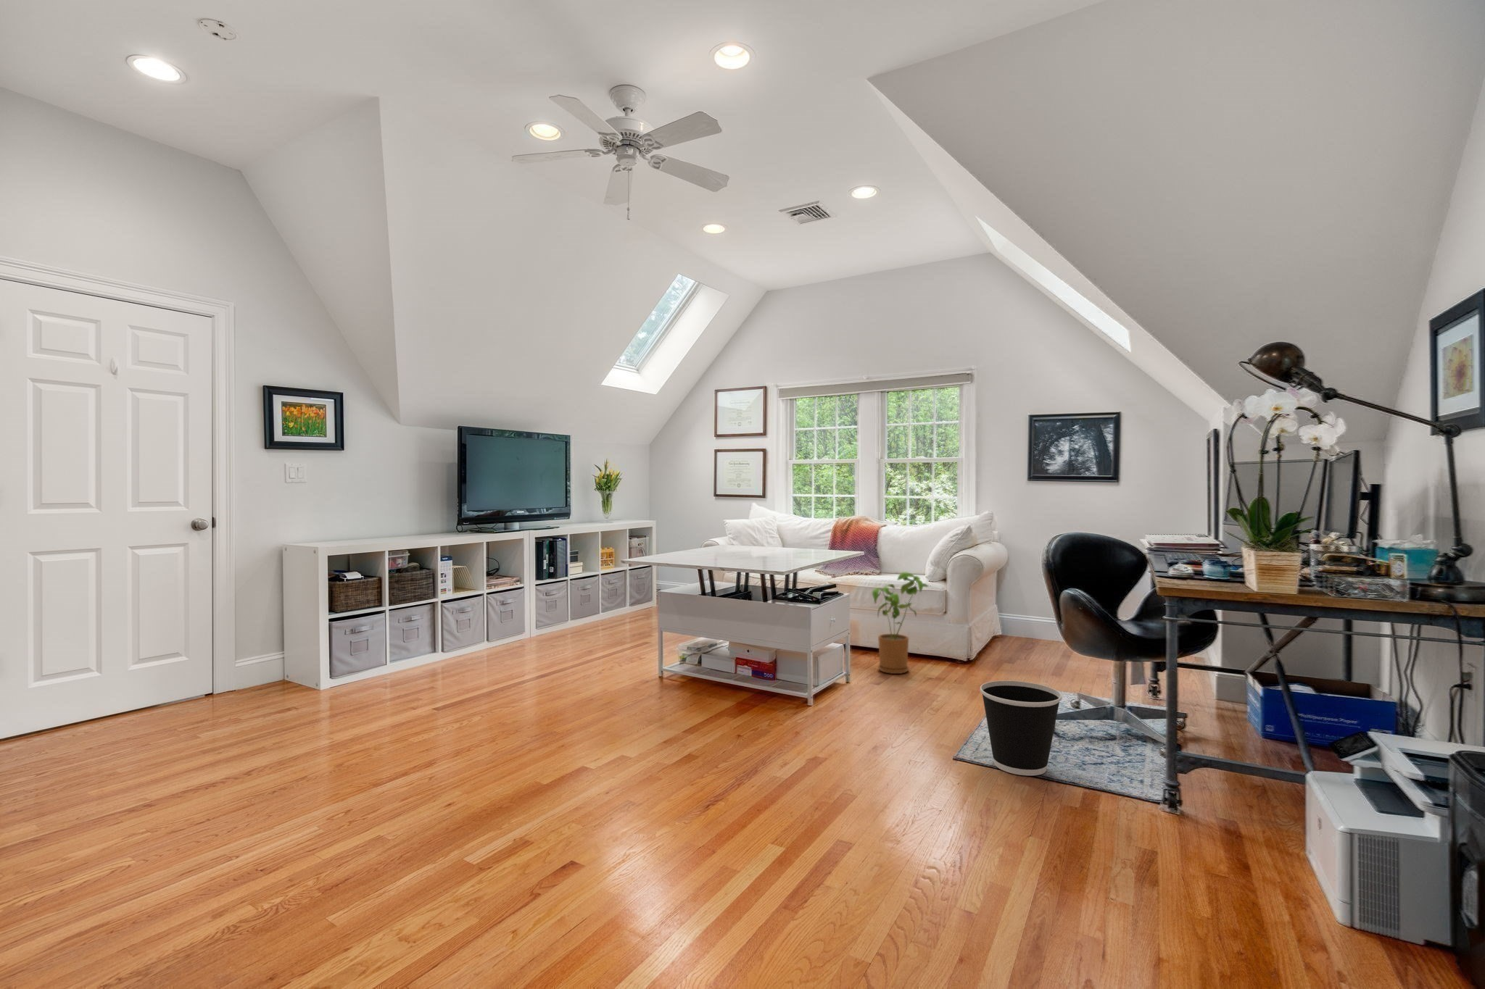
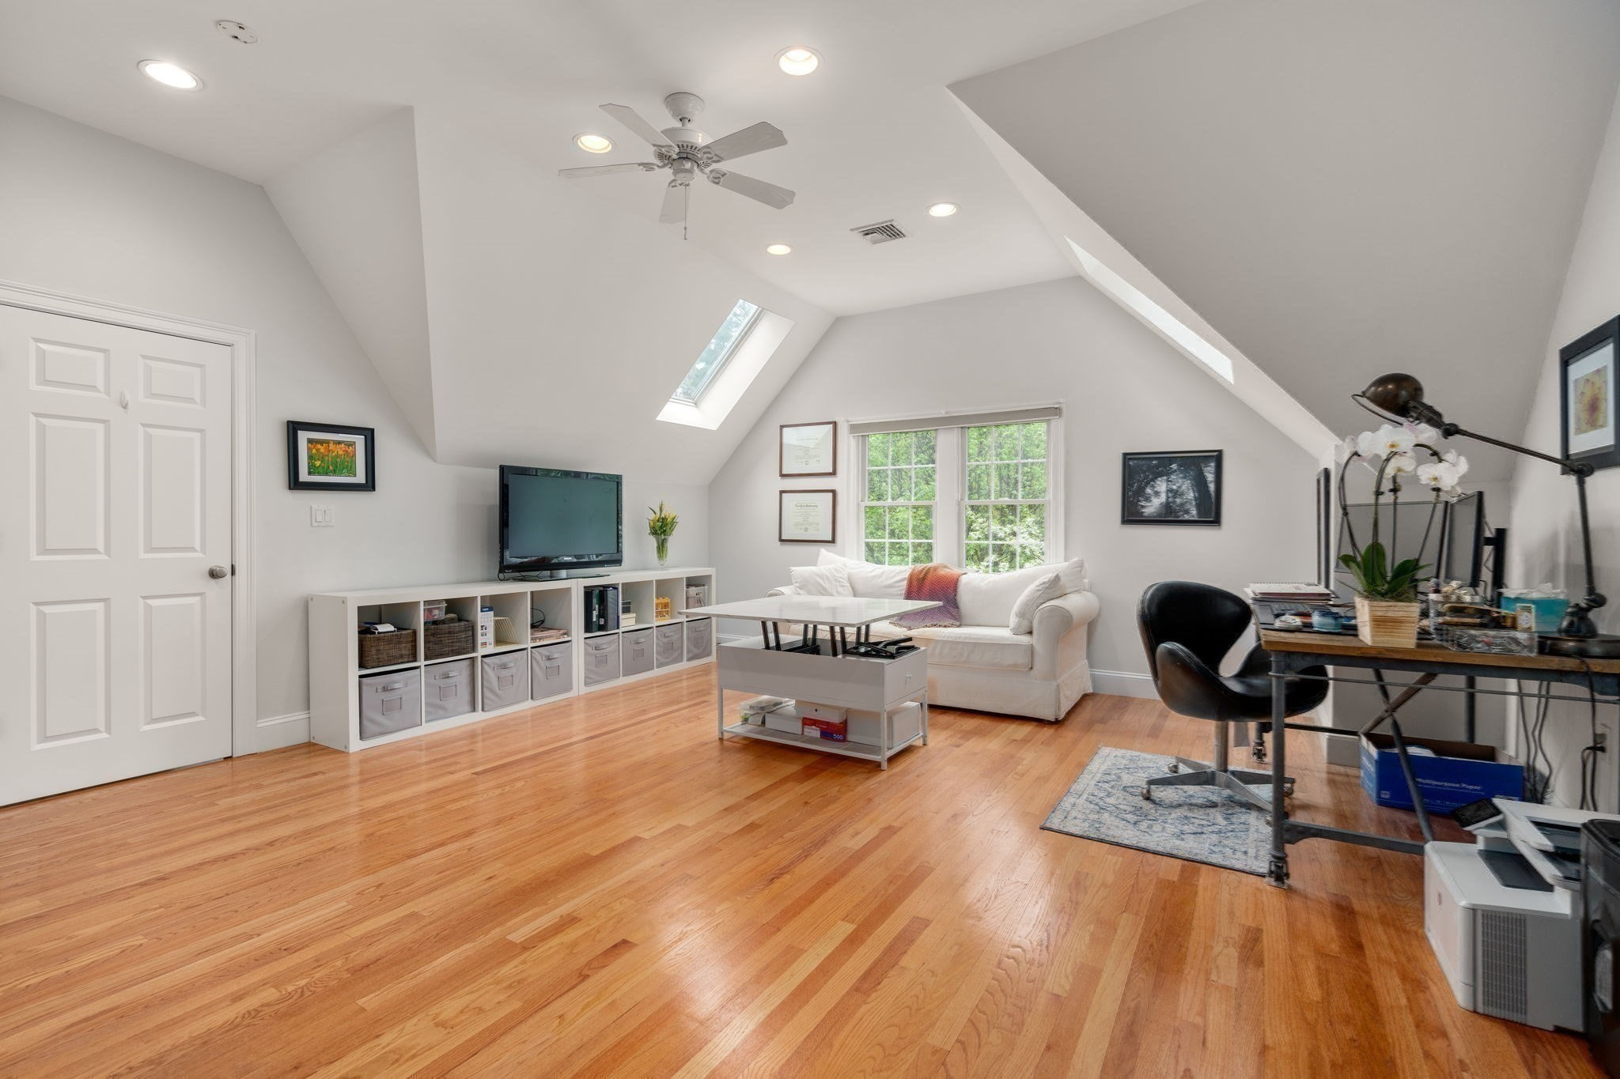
- wastebasket [979,680,1062,776]
- house plant [871,572,931,674]
